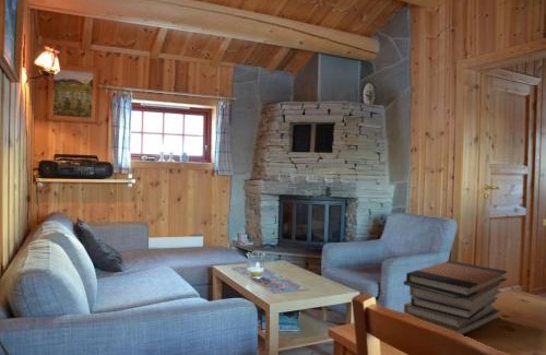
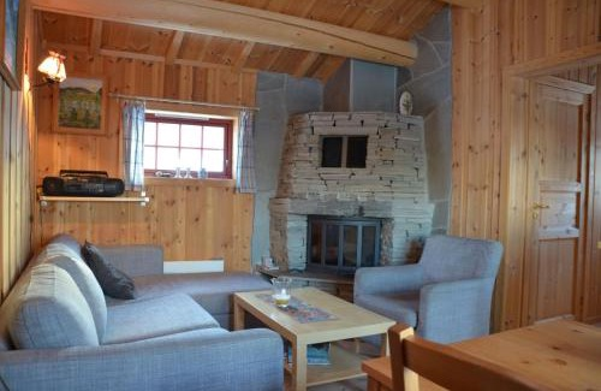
- book stack [403,260,509,336]
